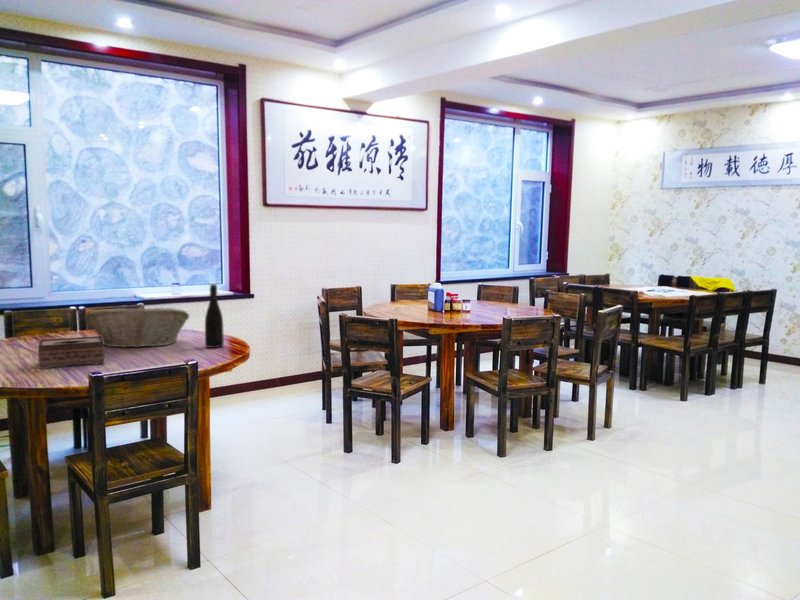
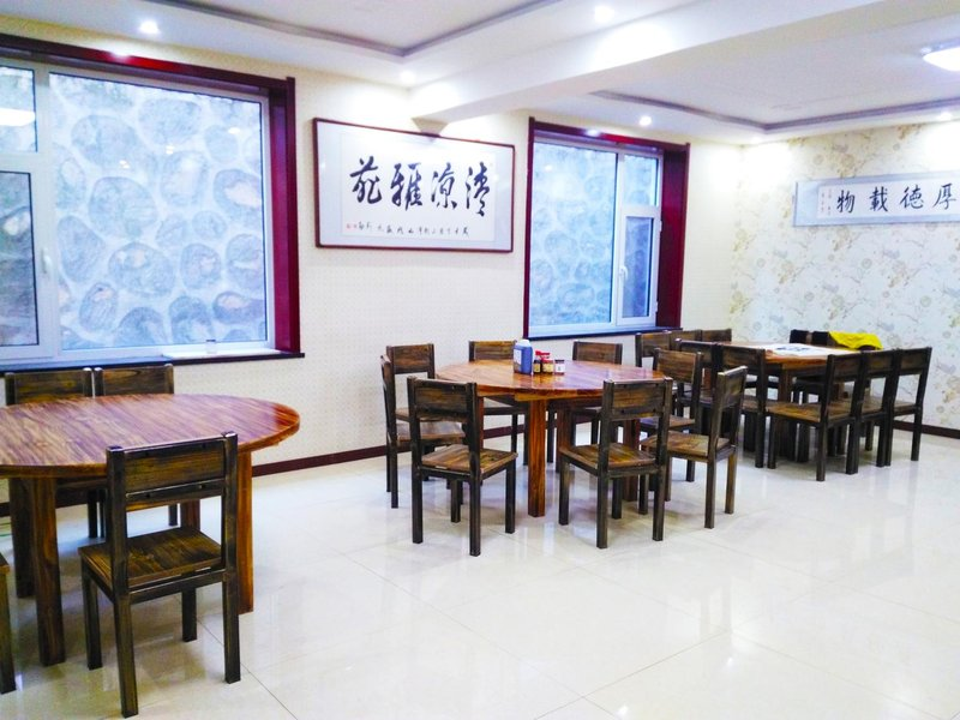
- tissue box [37,335,106,370]
- fruit basket [84,307,190,349]
- bottle [204,283,225,349]
